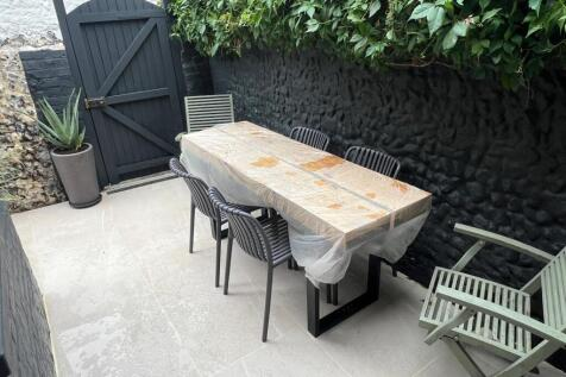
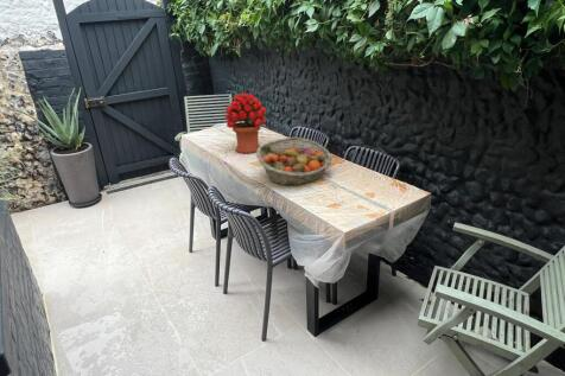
+ bouquet [224,93,267,154]
+ fruit basket [255,136,334,186]
